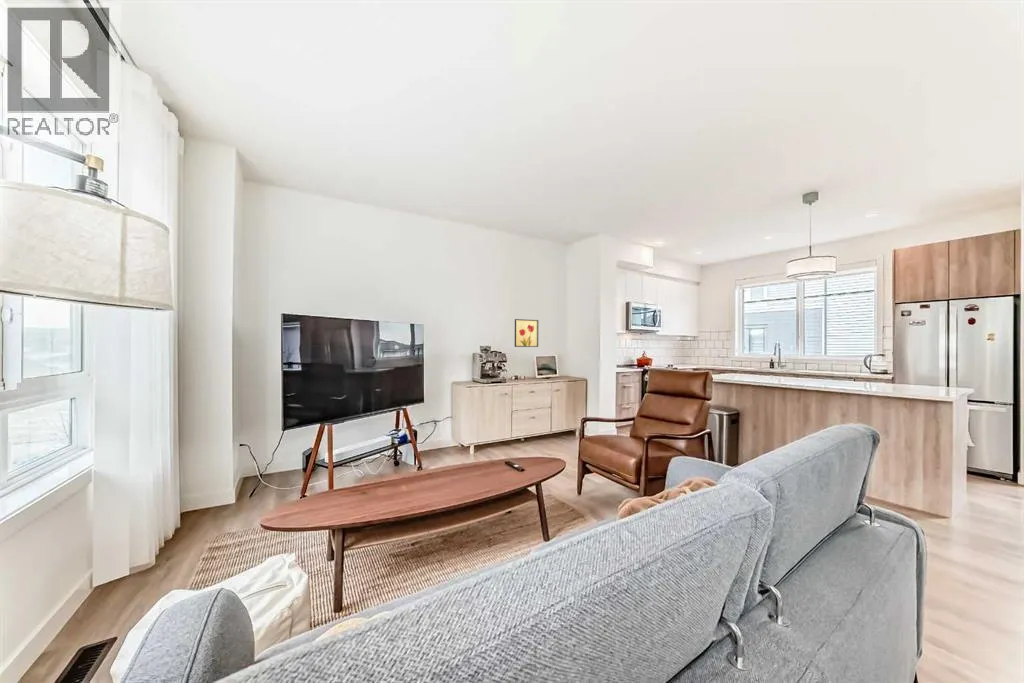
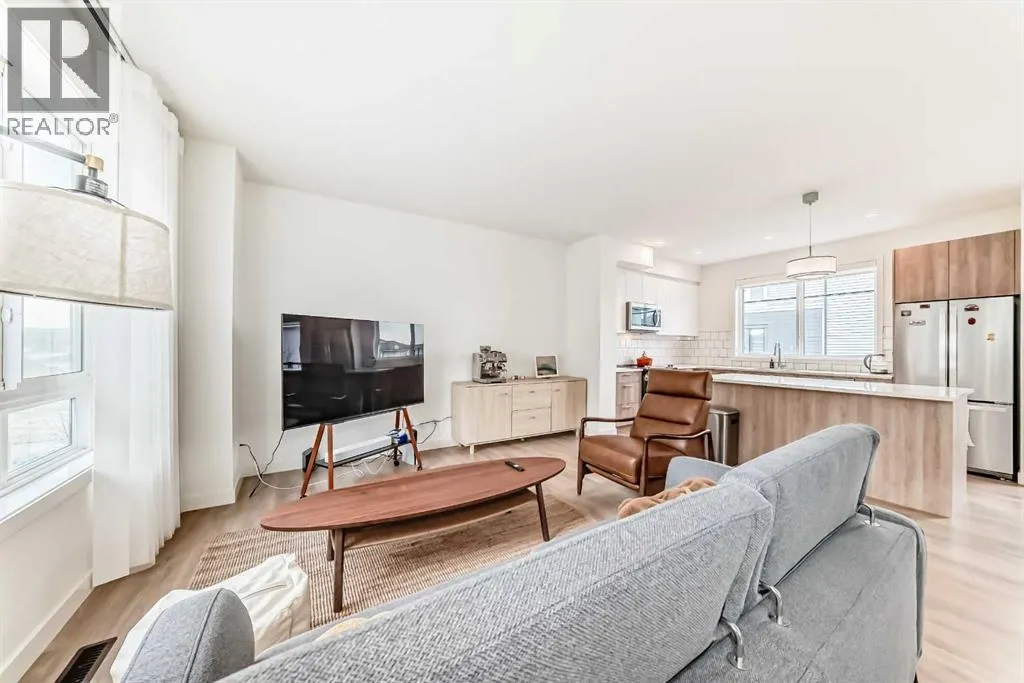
- wall art [514,318,539,348]
